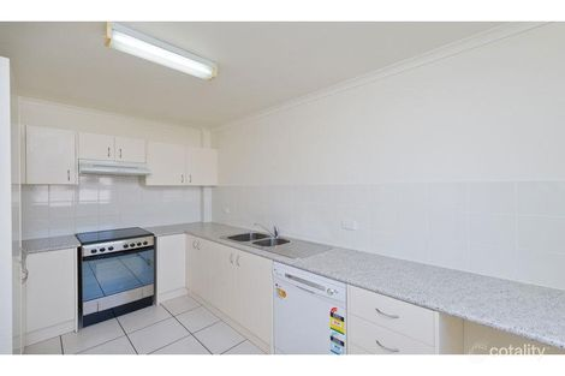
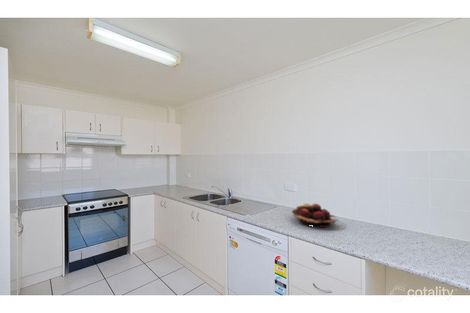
+ fruit basket [291,203,338,229]
